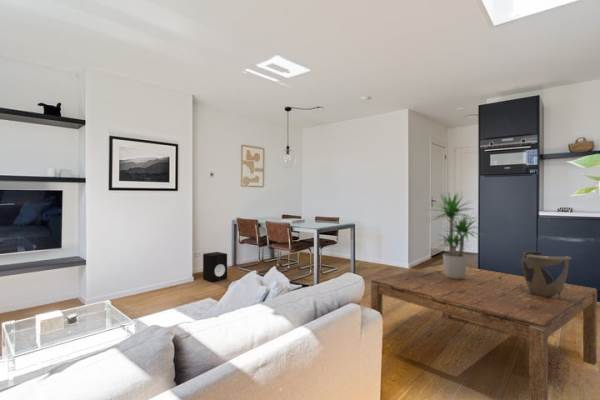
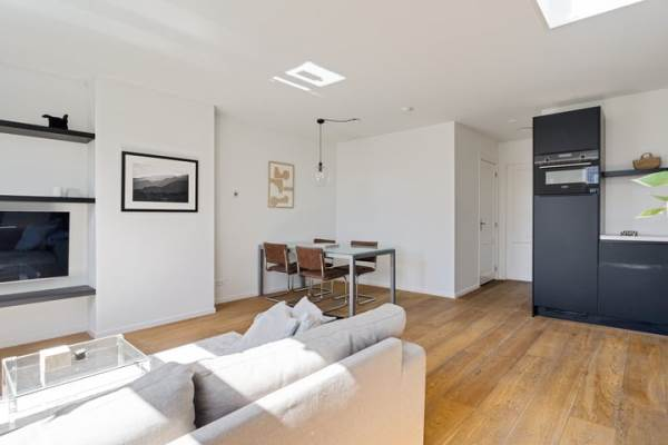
- coffee table [370,263,598,400]
- potted plant [425,190,488,279]
- decorative bowl [520,251,573,297]
- speaker [202,251,228,283]
